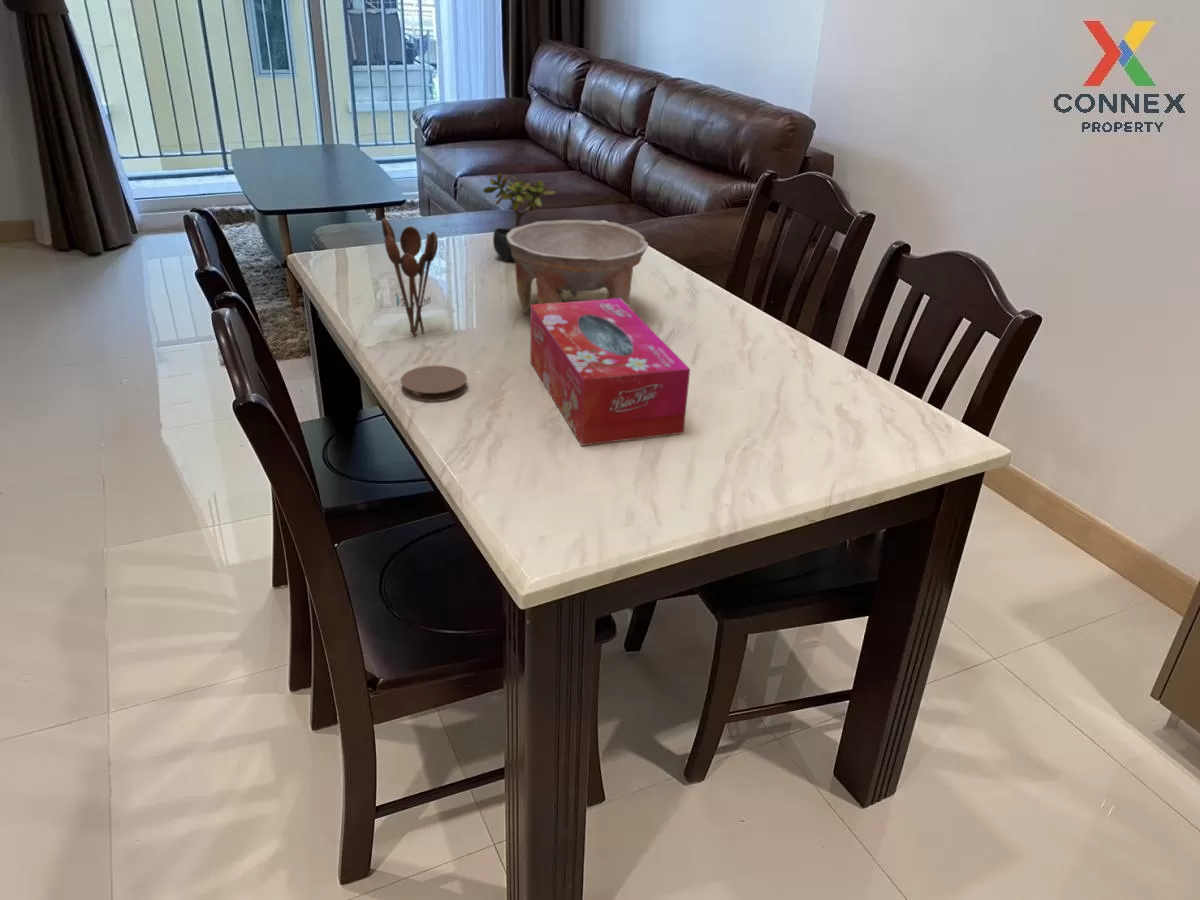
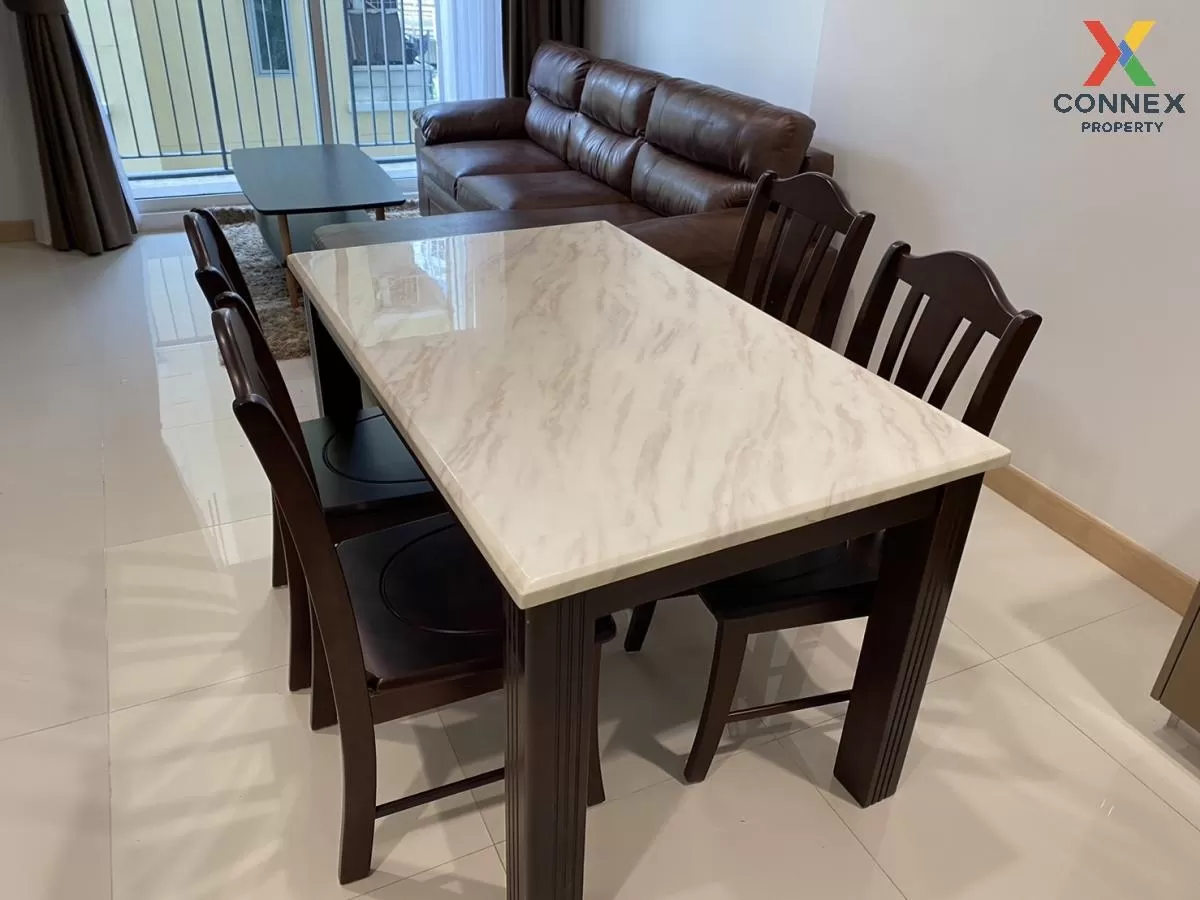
- utensil holder [381,217,439,337]
- tissue box [529,298,691,446]
- coaster [400,365,468,402]
- bowl [506,219,649,314]
- succulent plant [482,172,557,262]
